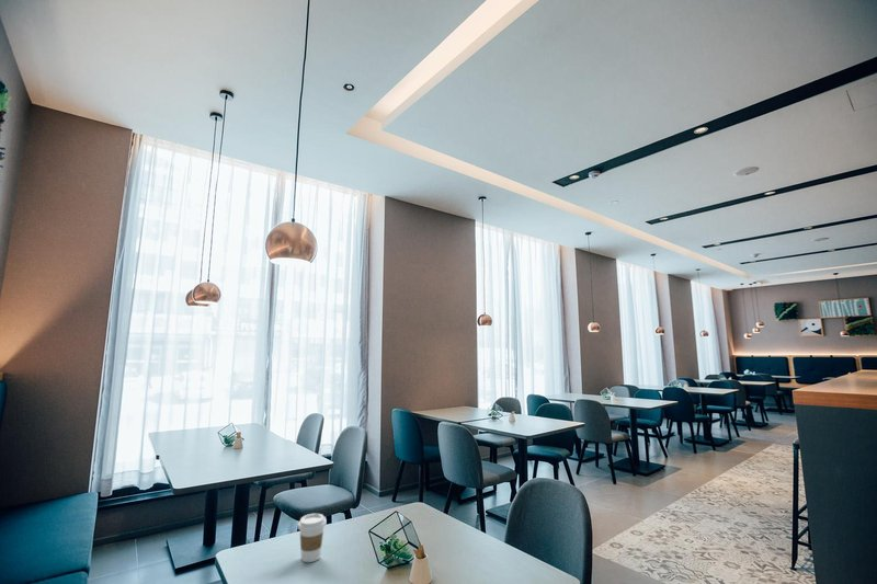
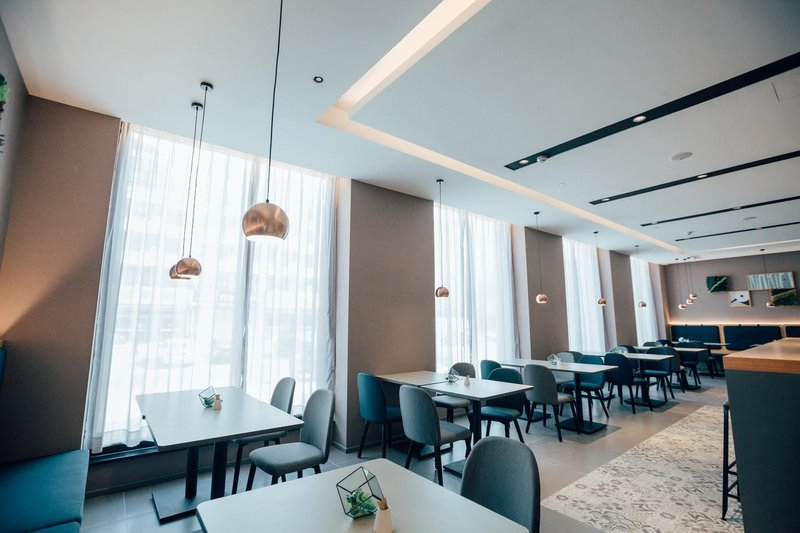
- coffee cup [297,513,328,563]
